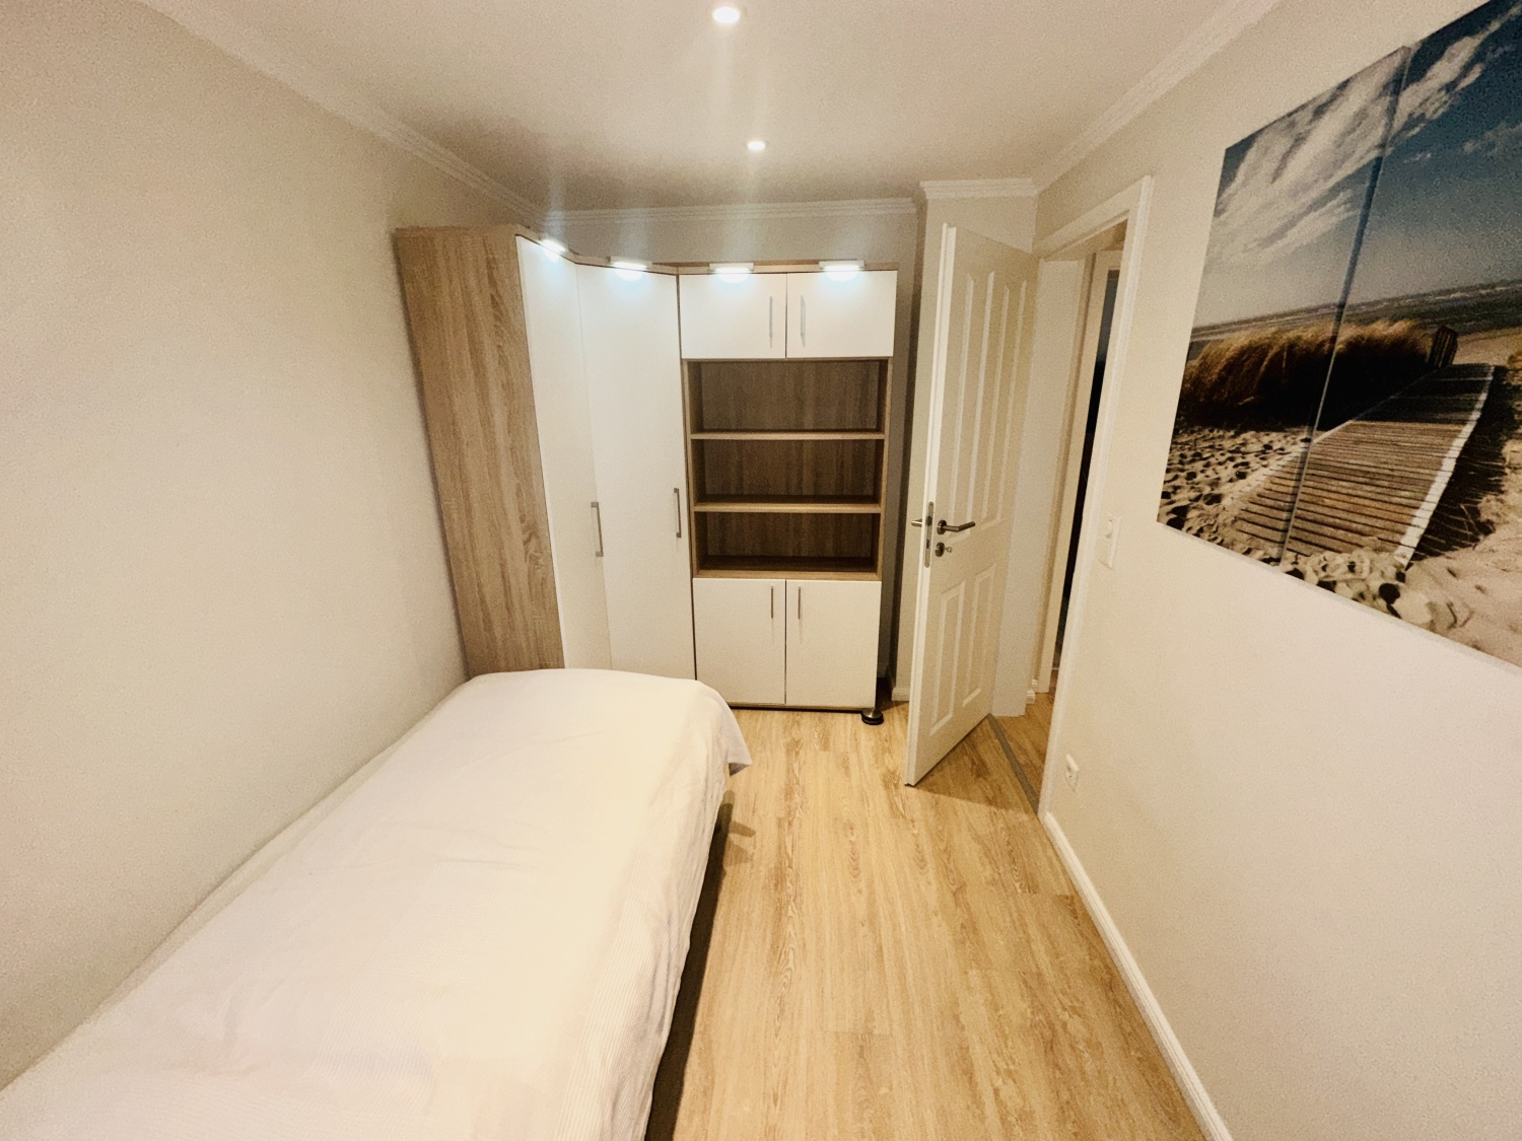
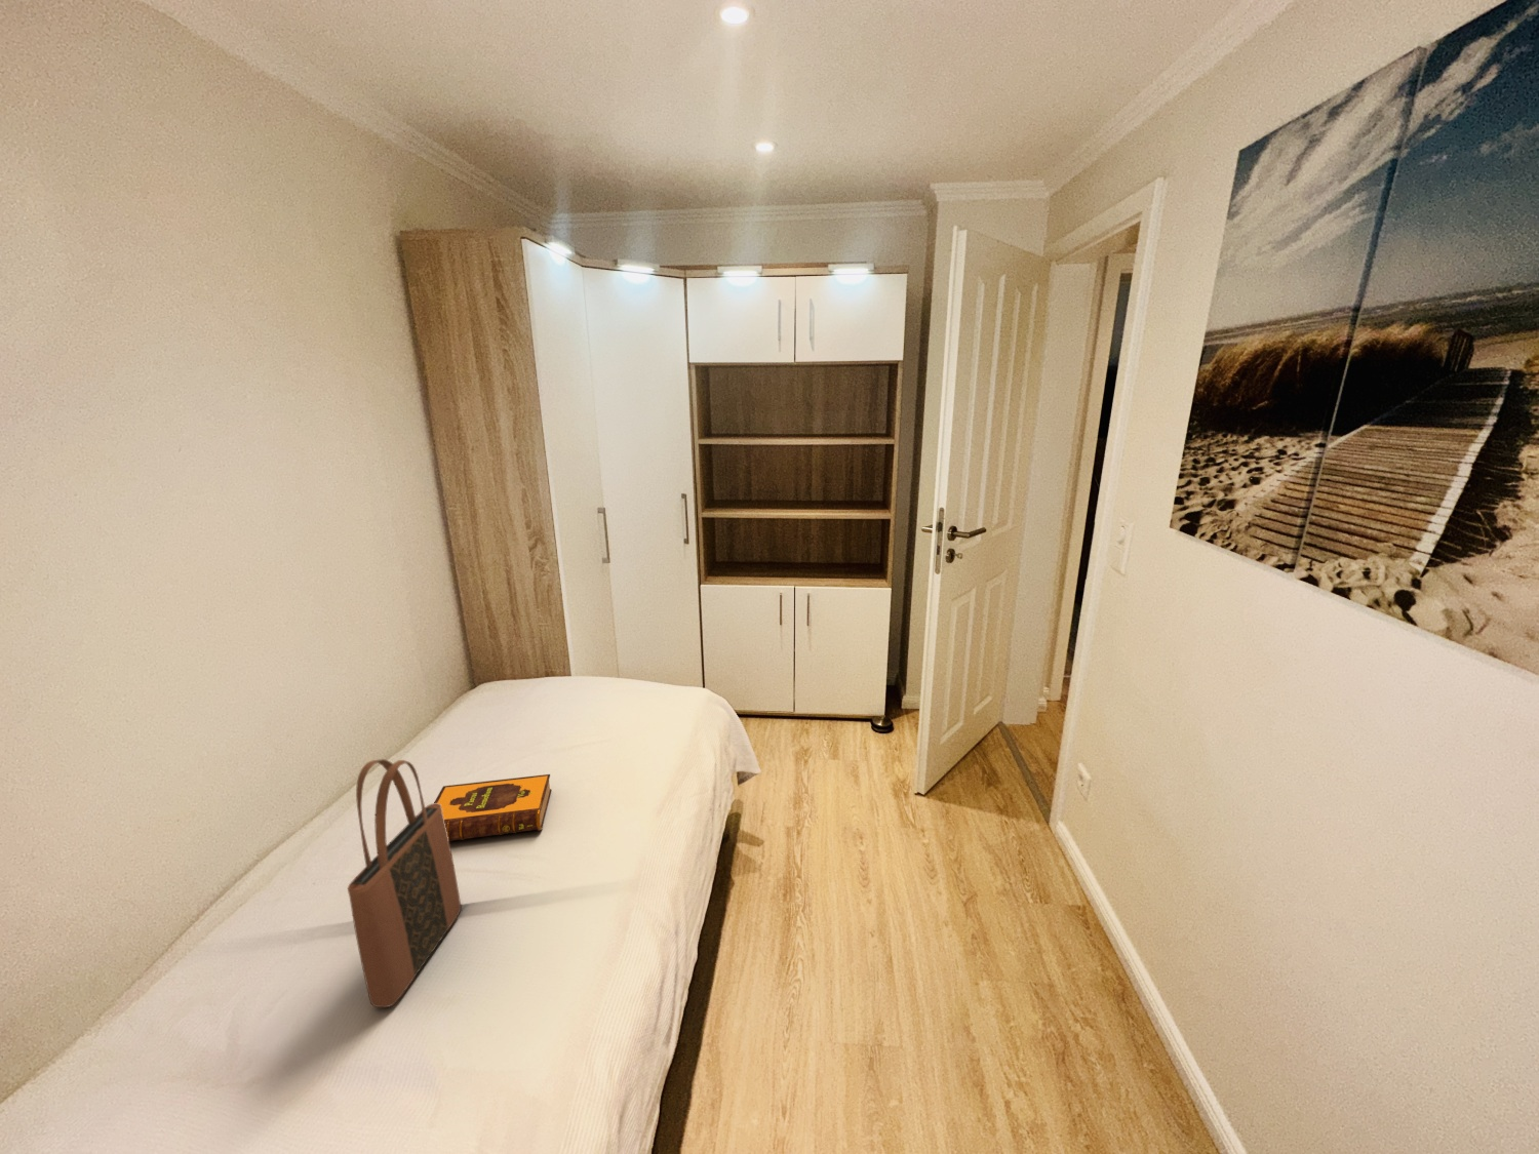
+ tote bag [347,758,462,1009]
+ hardback book [433,773,553,842]
